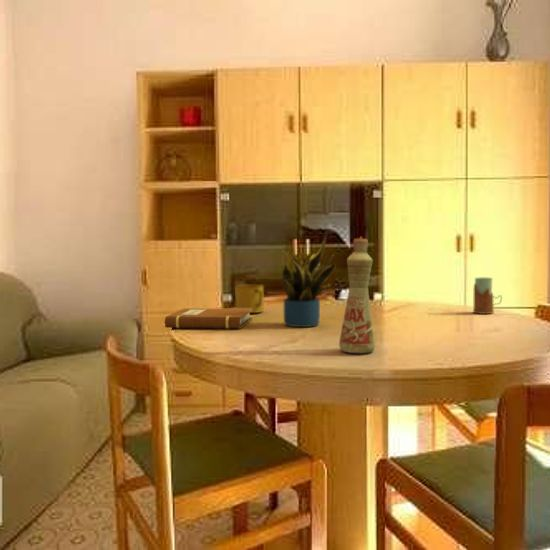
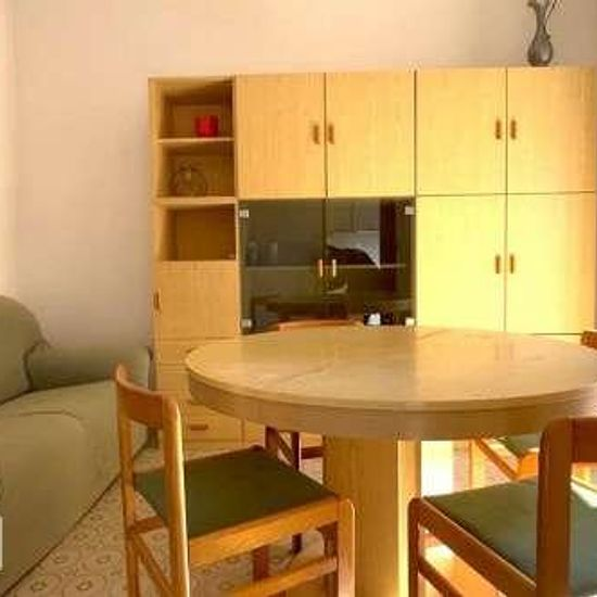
- drinking glass [472,277,503,315]
- bottle [338,236,376,355]
- mug [233,283,265,314]
- notebook [163,307,253,330]
- potted plant [279,228,337,328]
